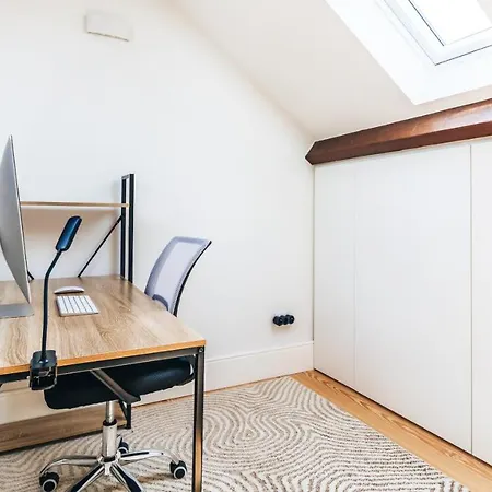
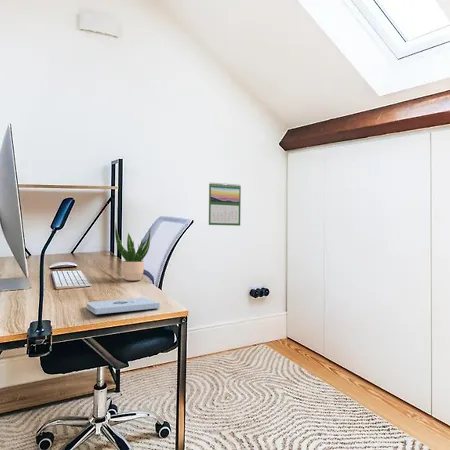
+ calendar [208,182,242,227]
+ potted plant [114,223,151,282]
+ notepad [85,297,161,315]
